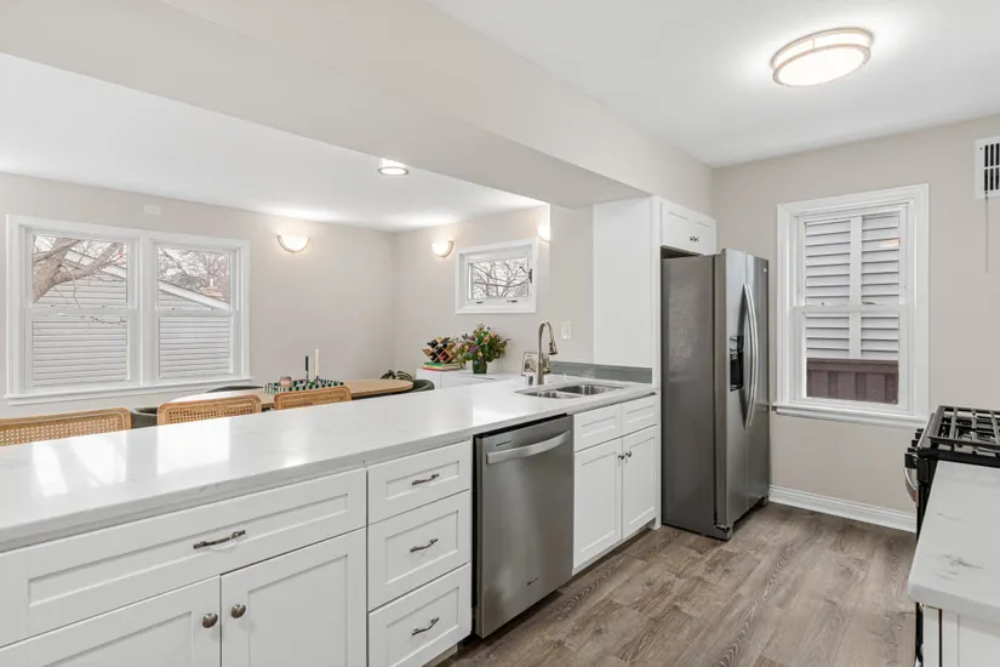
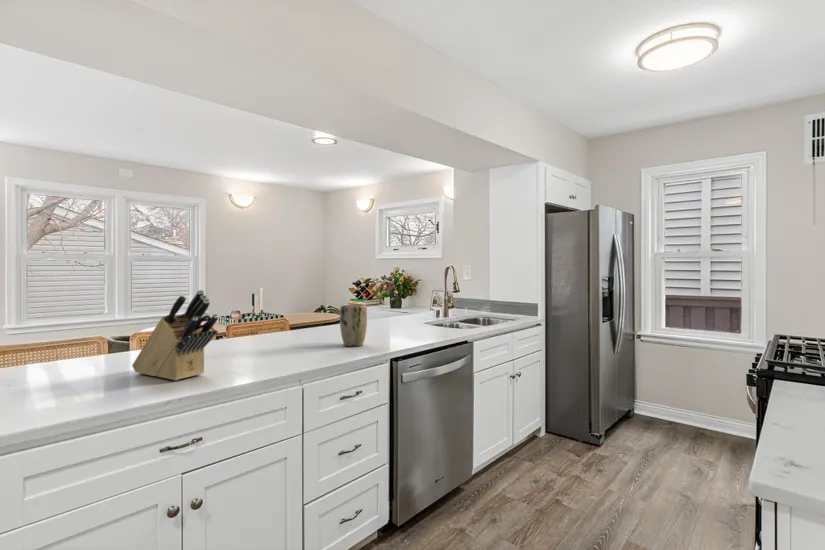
+ knife block [131,289,219,382]
+ plant pot [339,303,368,347]
